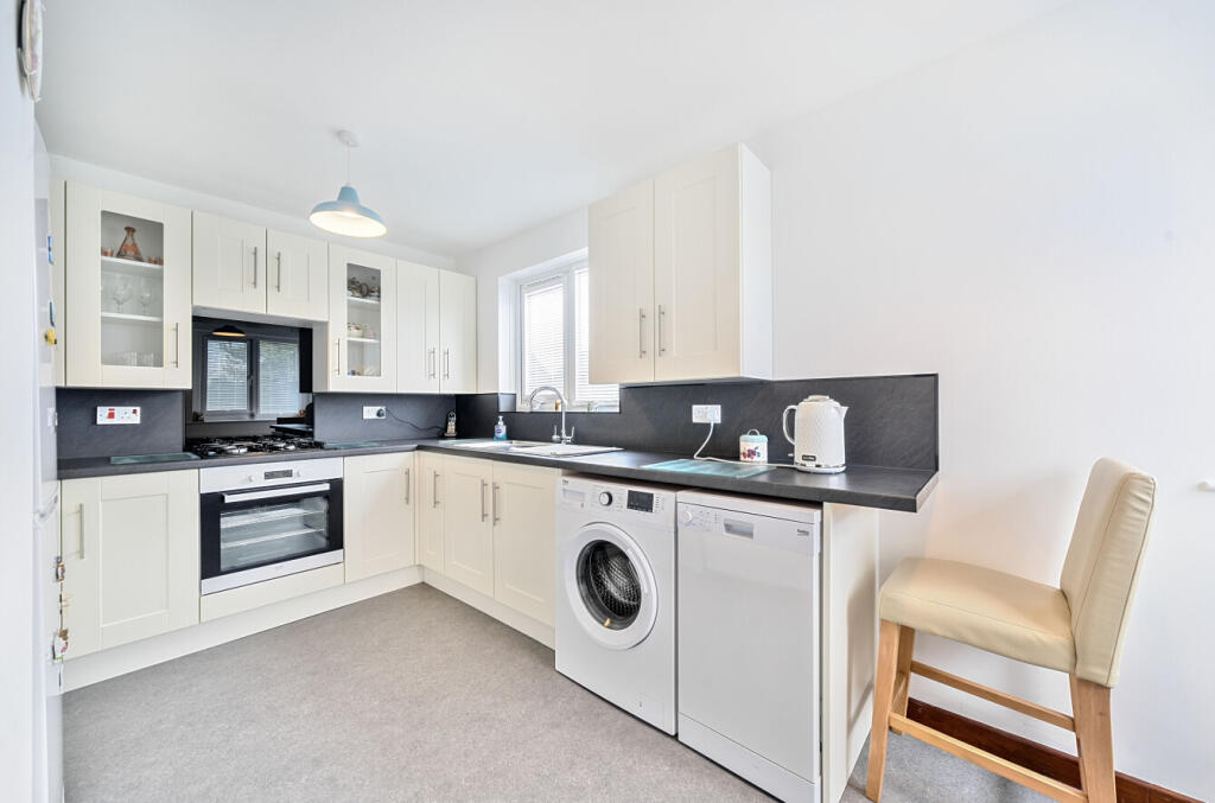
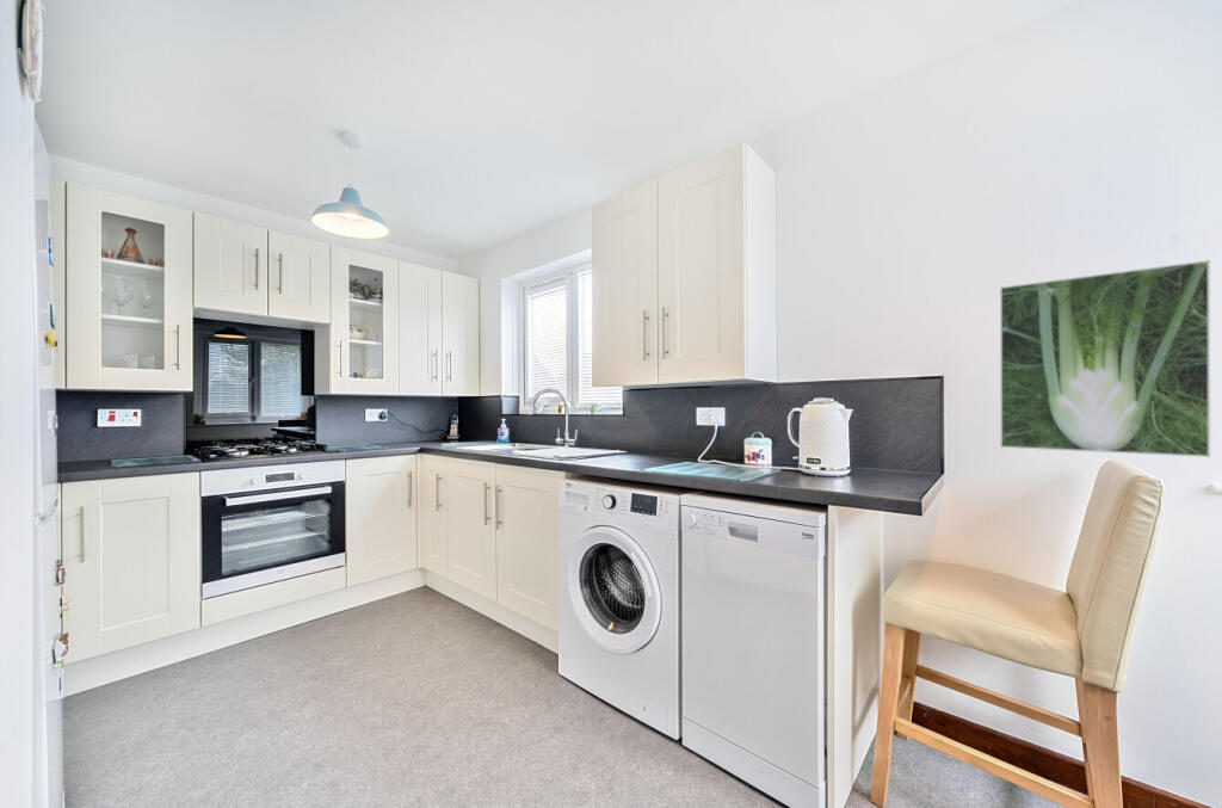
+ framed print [999,259,1211,458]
